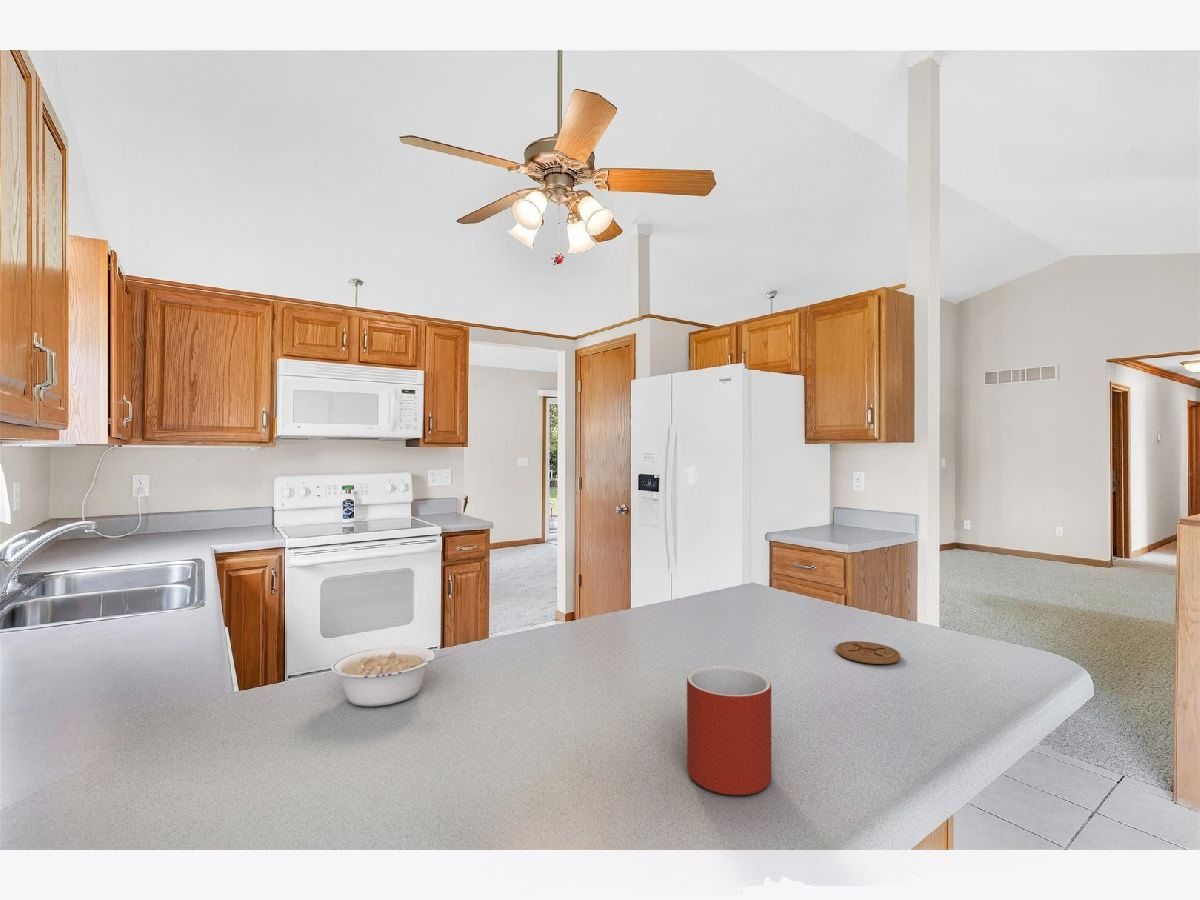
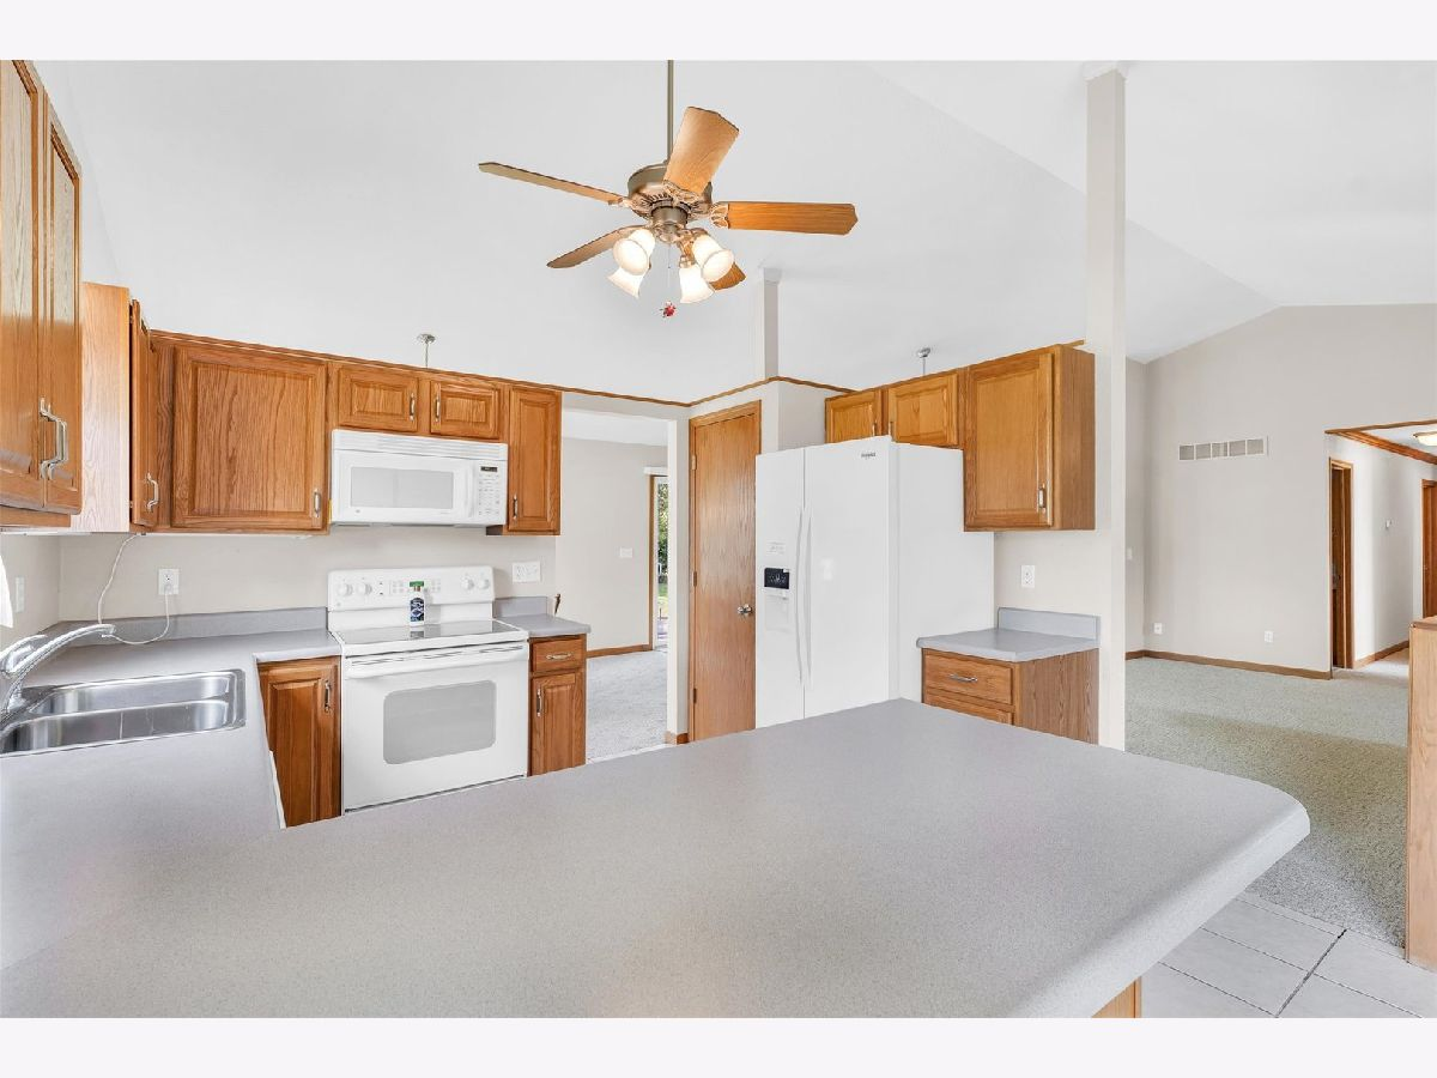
- coaster [835,640,901,665]
- mug [686,665,772,796]
- legume [330,645,451,707]
